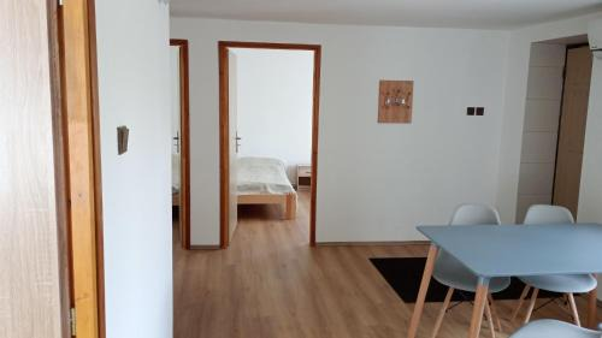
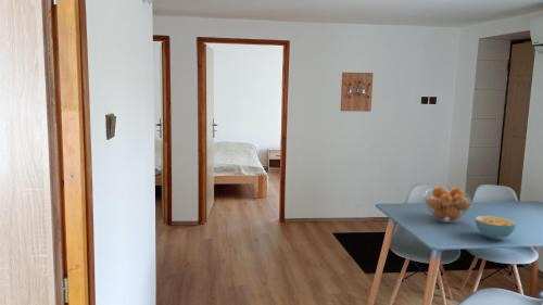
+ cereal bowl [475,215,517,241]
+ fruit basket [422,186,472,224]
